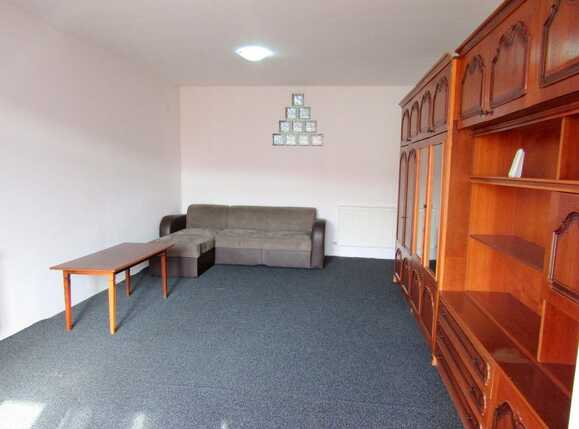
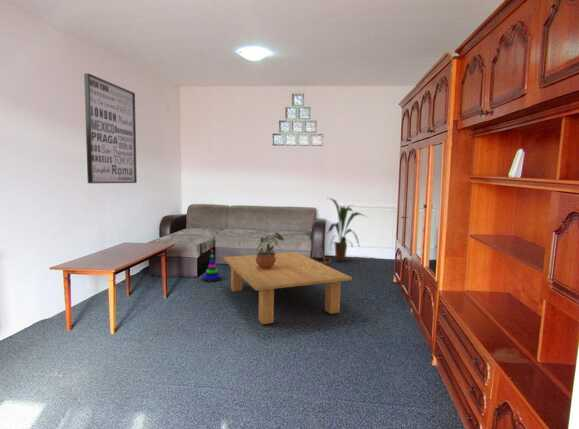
+ wall art [83,72,138,184]
+ stacking toy [201,249,223,283]
+ potted plant [255,232,285,269]
+ house plant [326,197,369,262]
+ coffee table [222,251,353,325]
+ wicker basket [309,247,333,268]
